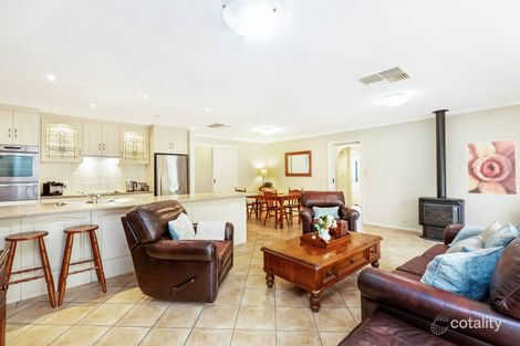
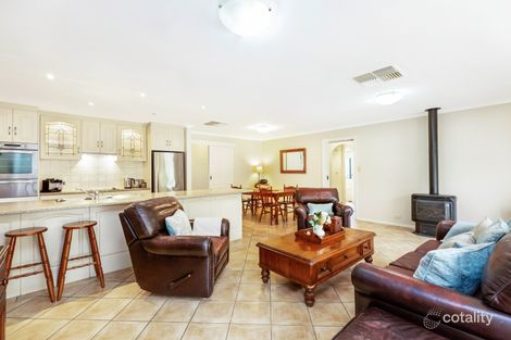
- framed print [466,138,519,196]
